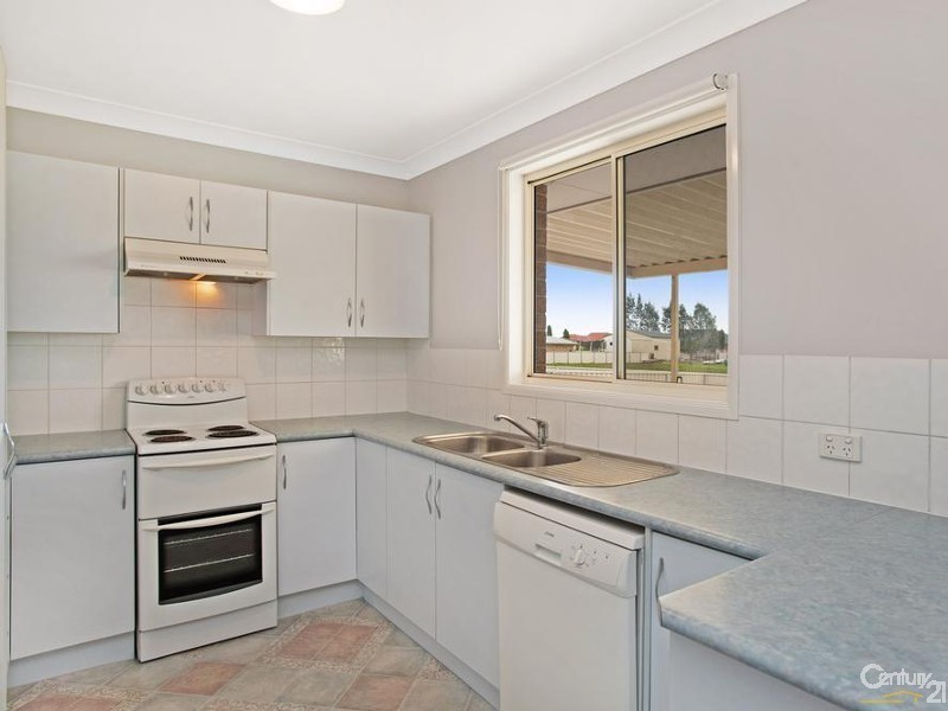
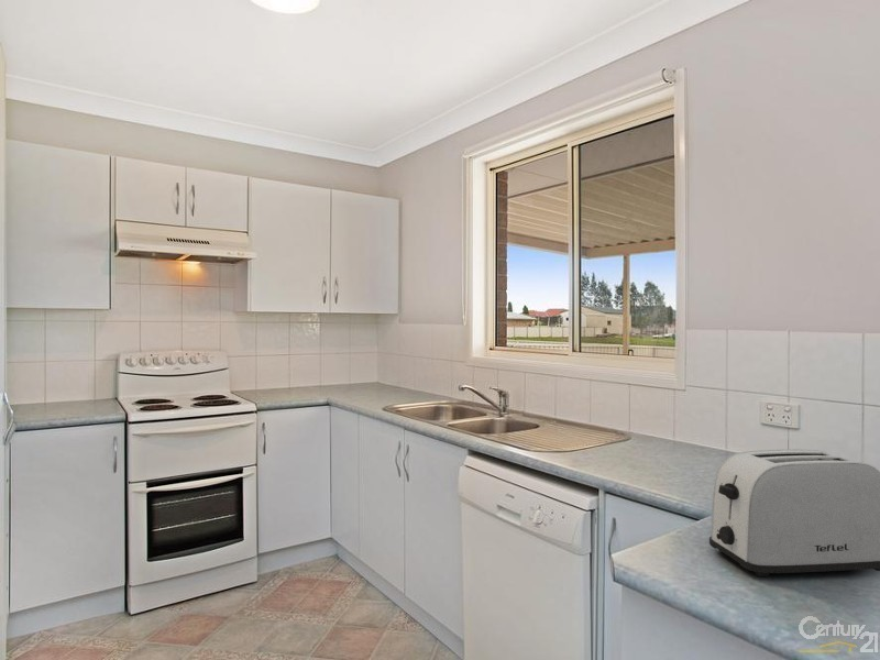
+ toaster [708,448,880,578]
